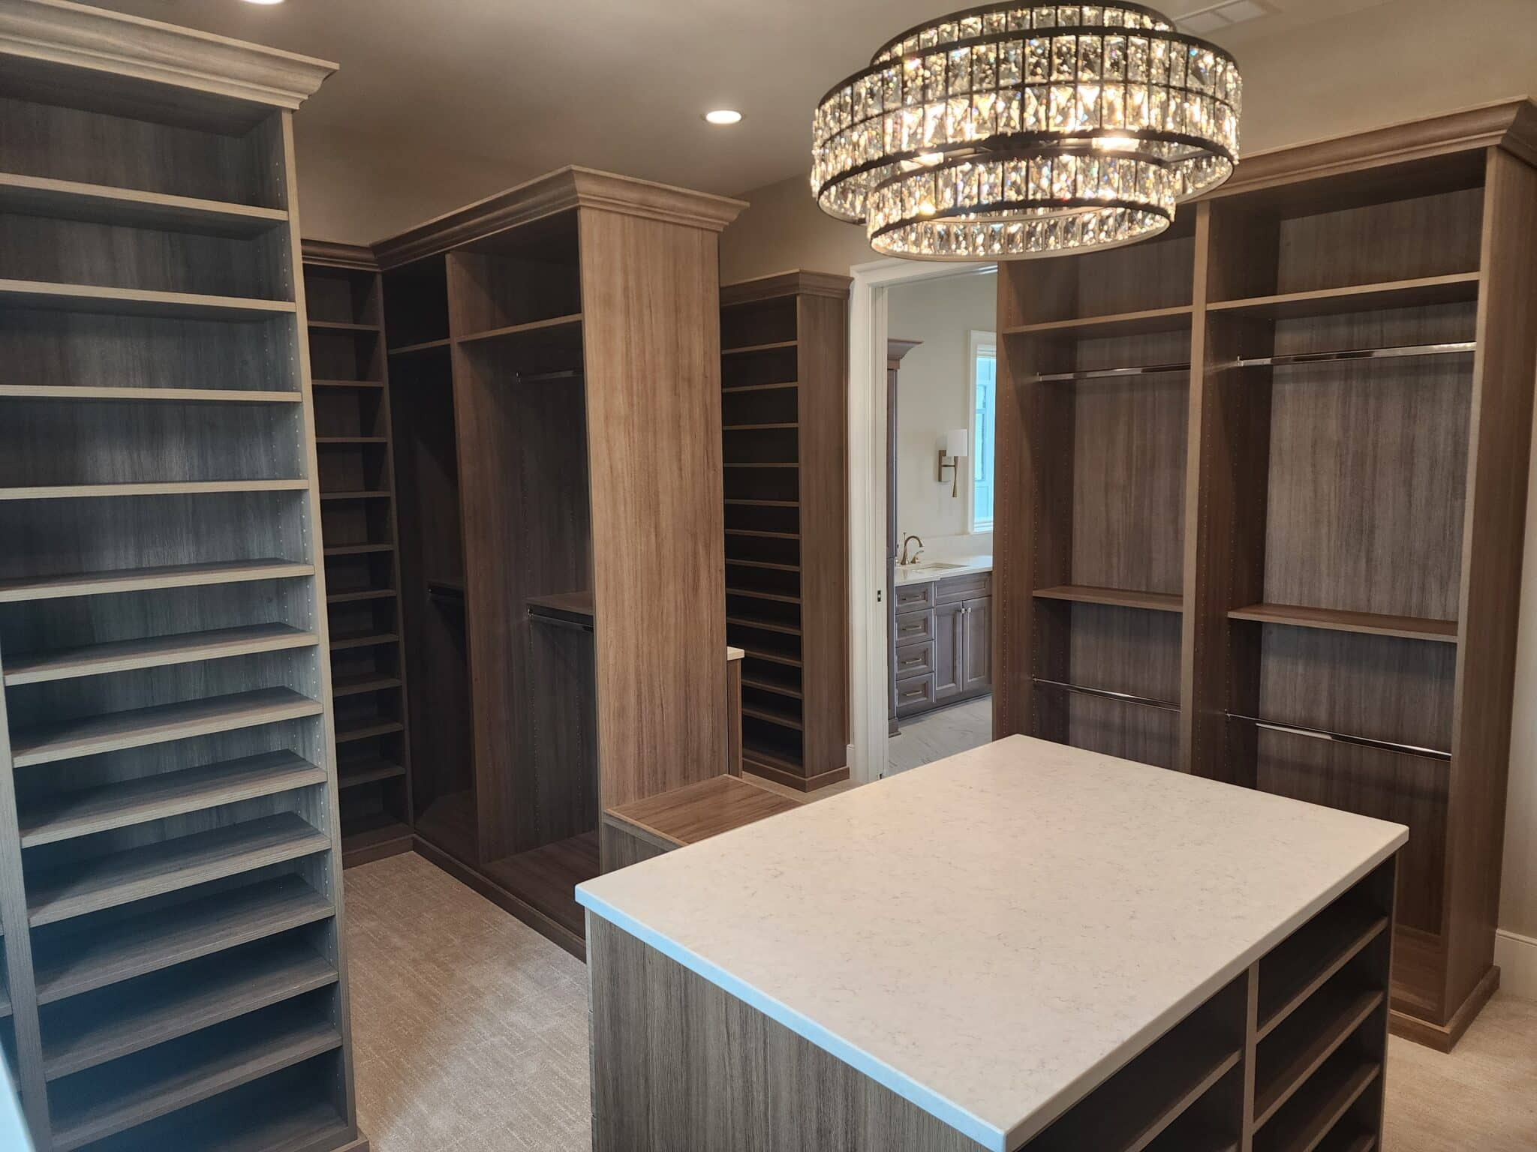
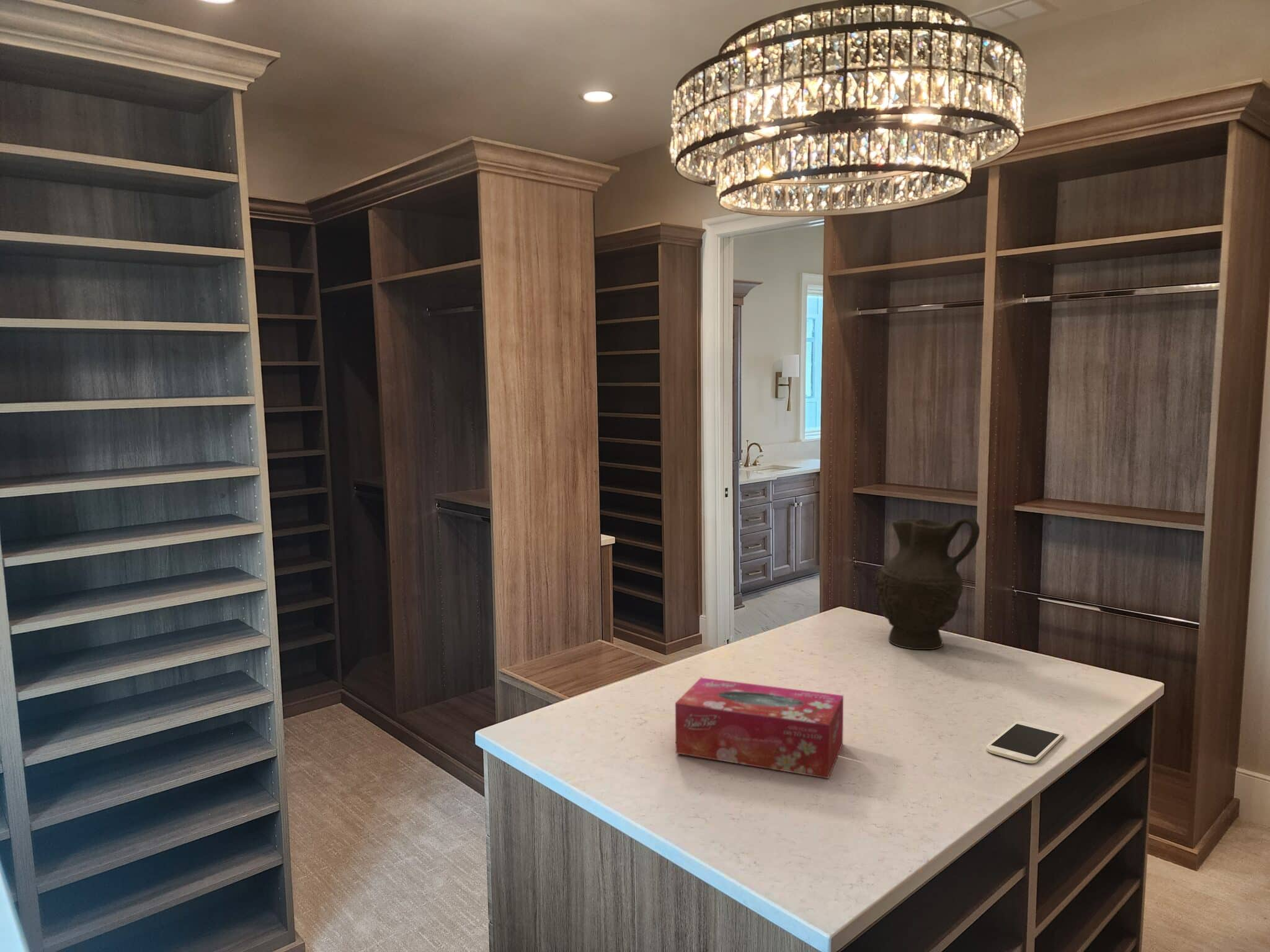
+ decorative vase [874,516,980,650]
+ smartphone [986,721,1064,764]
+ tissue box [675,677,844,779]
